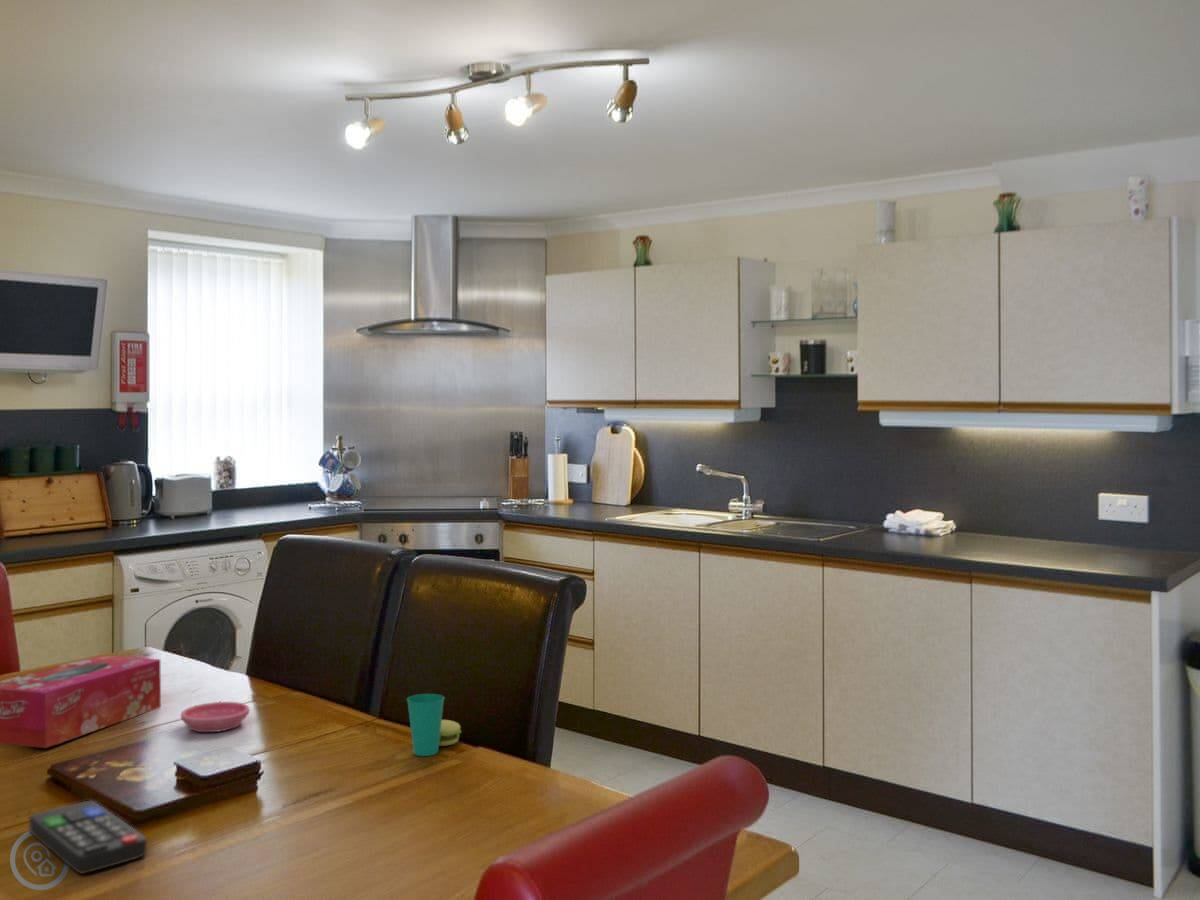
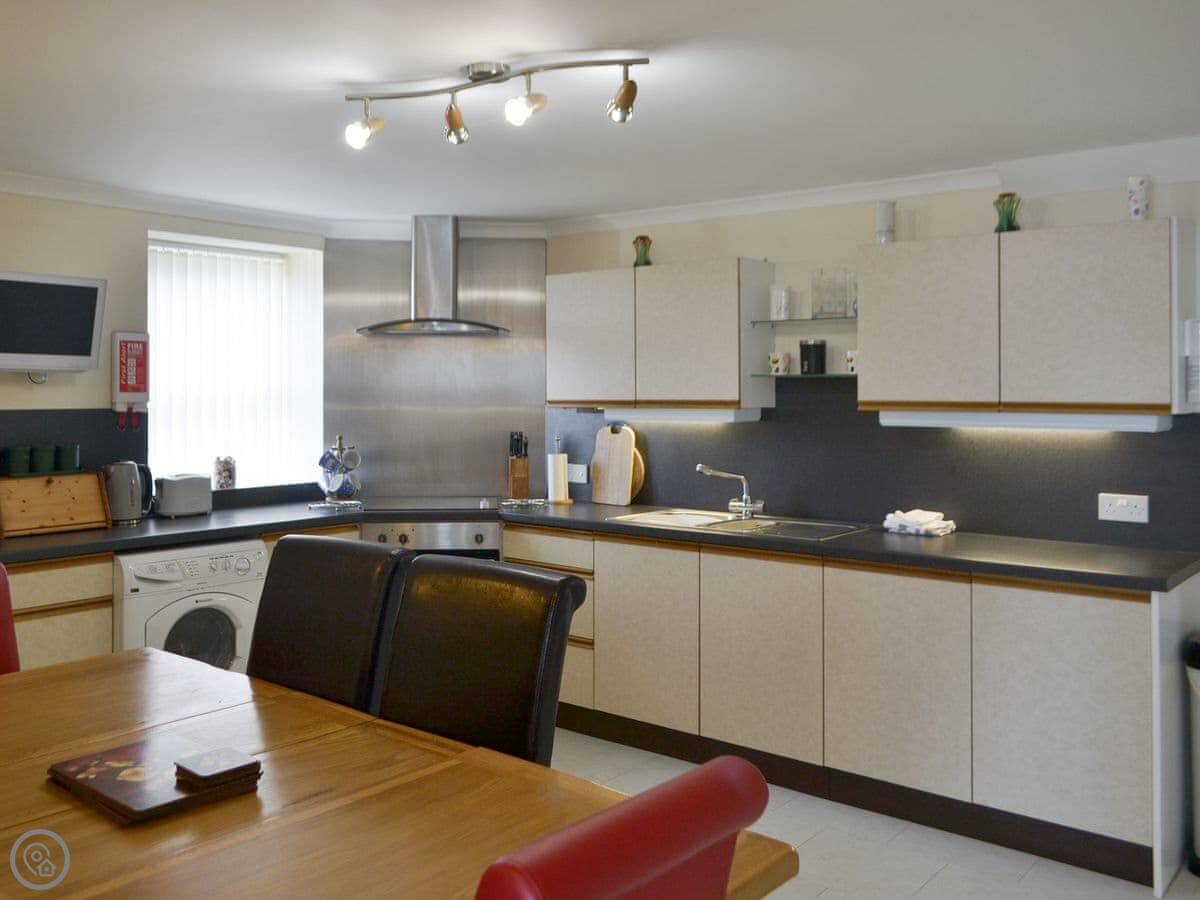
- saucer [180,701,250,733]
- cup [406,693,462,757]
- remote control [28,800,148,875]
- tissue box [0,654,162,749]
